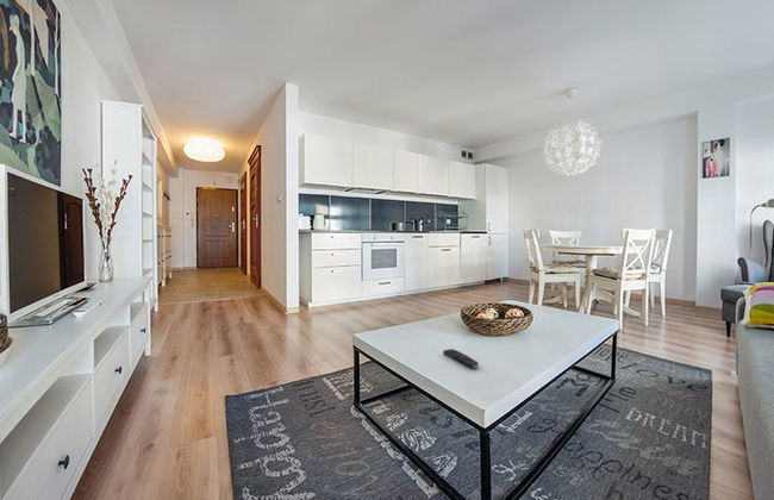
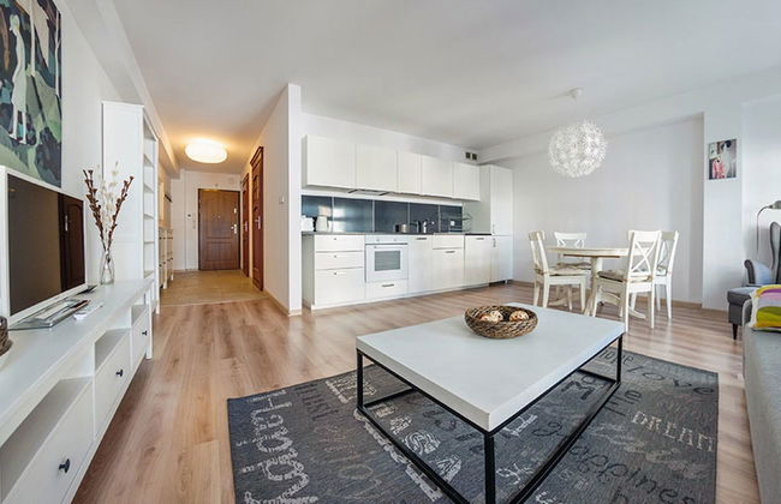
- remote control [442,348,480,369]
